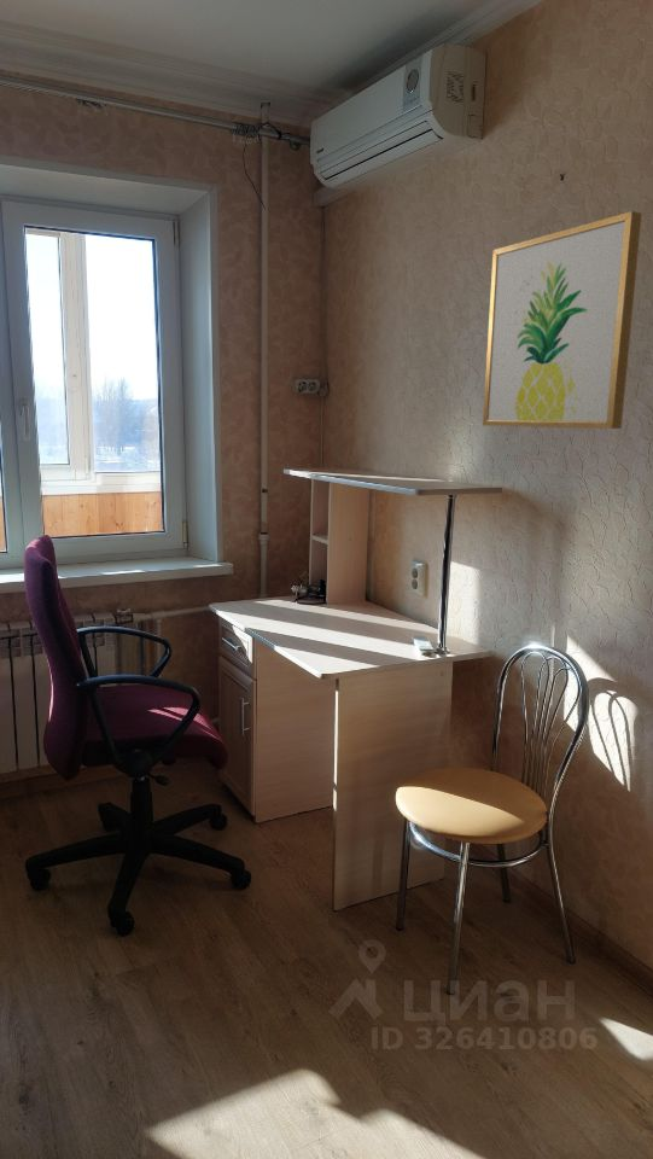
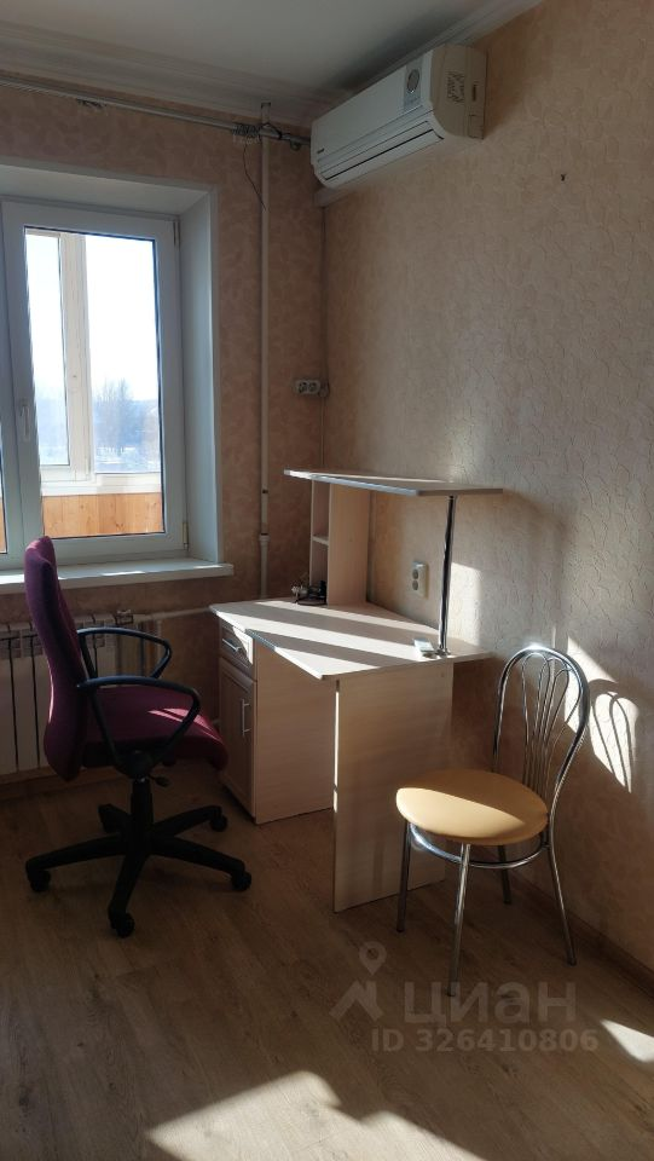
- wall art [482,210,643,430]
